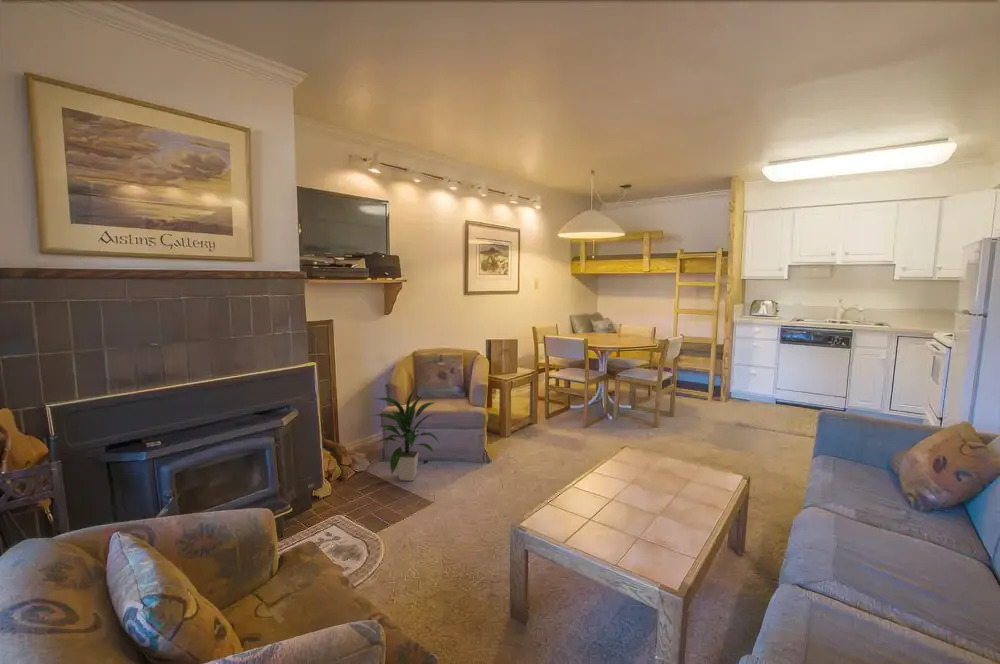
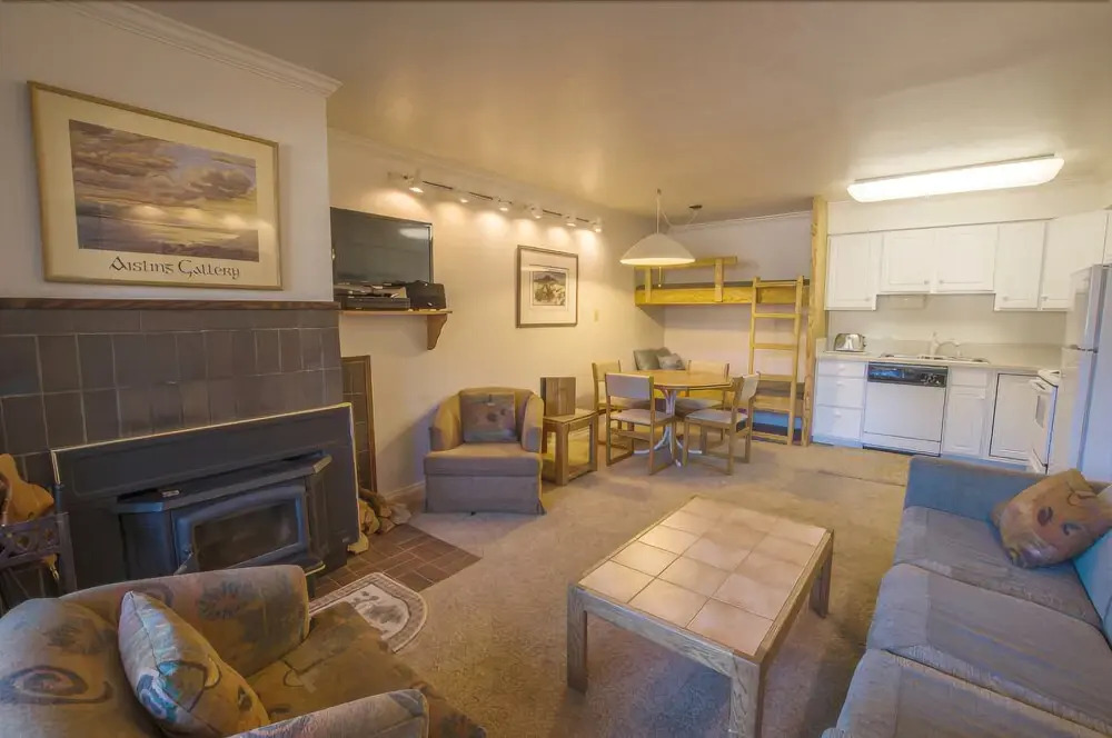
- indoor plant [371,388,440,482]
